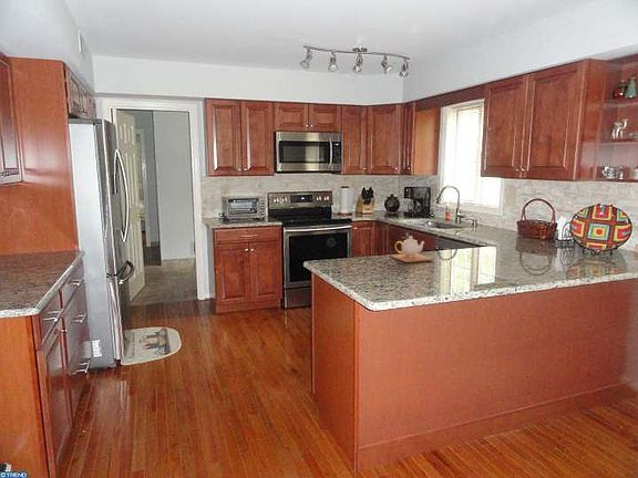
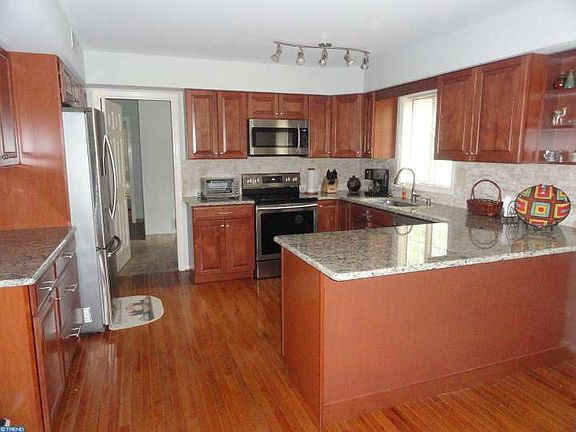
- teapot [390,235,433,263]
